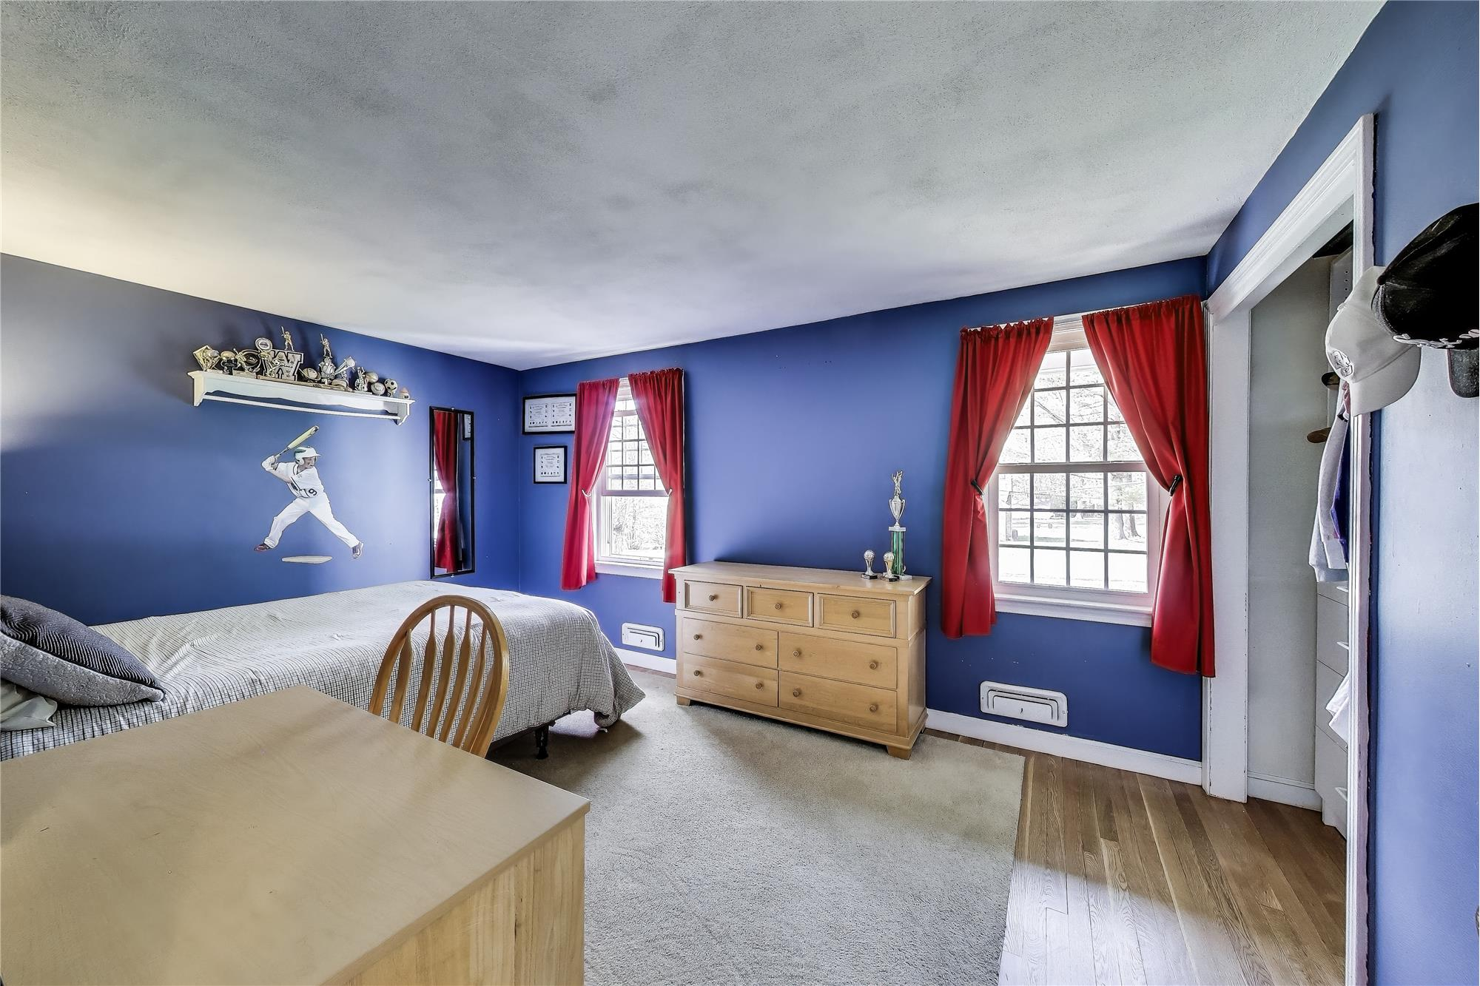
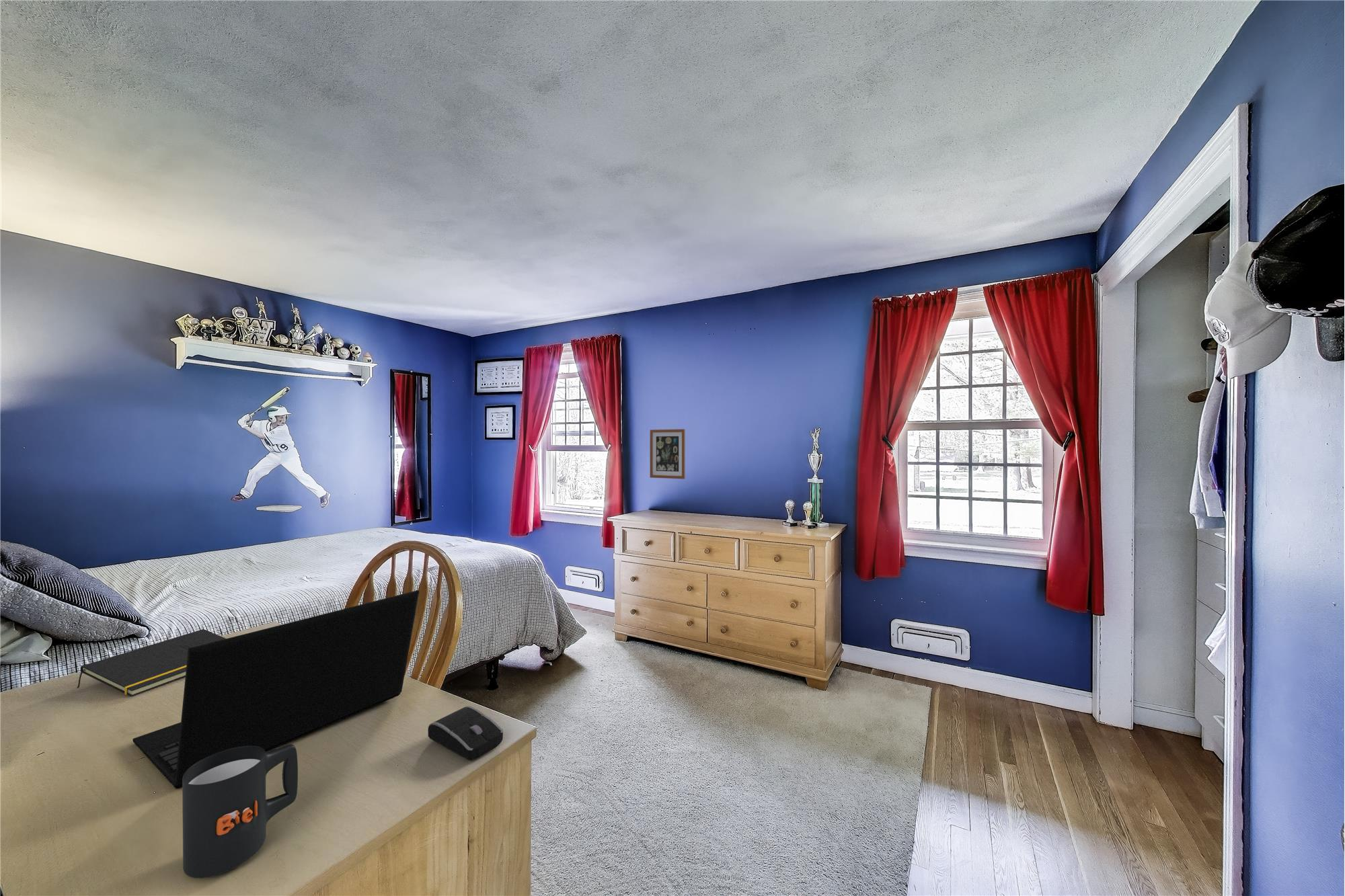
+ notepad [76,628,227,697]
+ mug [182,743,299,879]
+ wall art [649,428,686,479]
+ computer mouse [427,706,504,762]
+ laptop [132,589,420,789]
